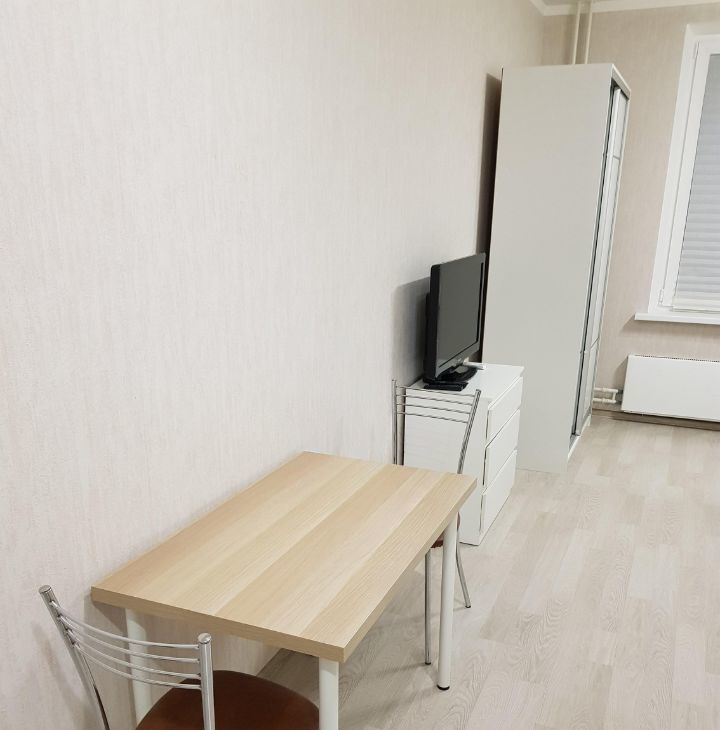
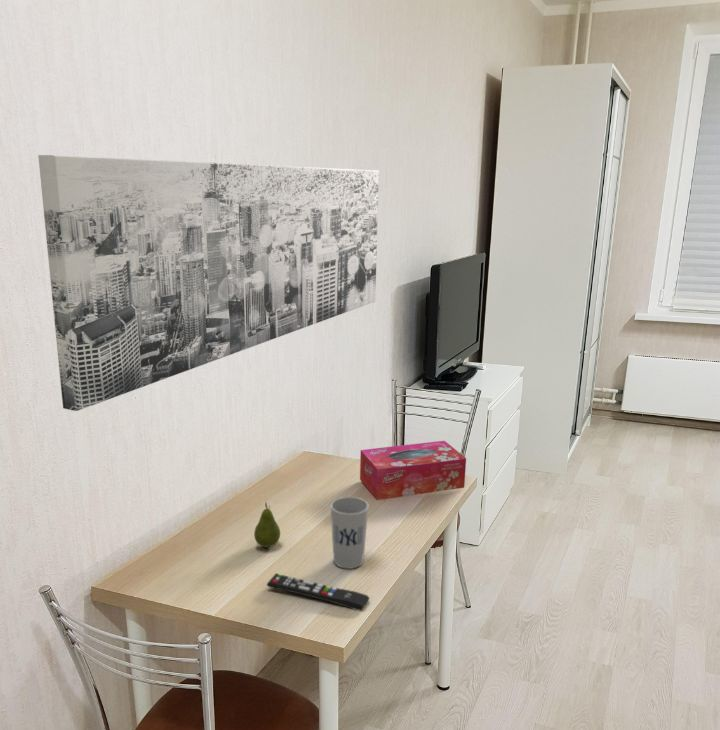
+ wall art [37,154,380,412]
+ tissue box [359,440,467,501]
+ cup [330,496,370,570]
+ remote control [266,573,371,612]
+ fruit [253,502,281,548]
